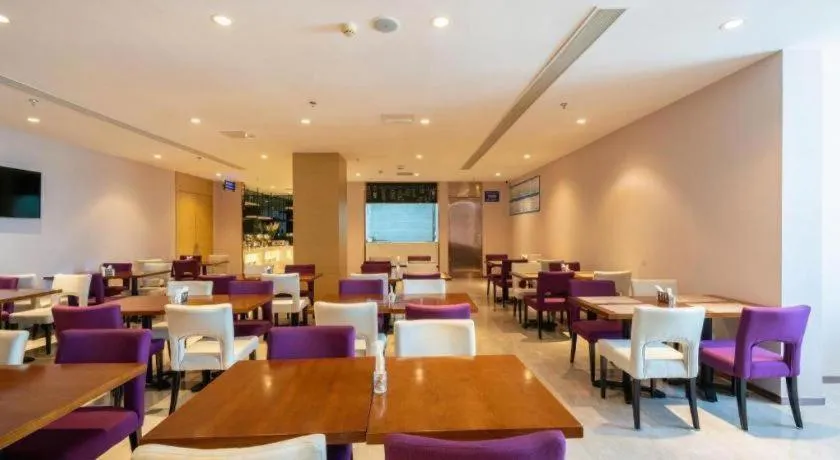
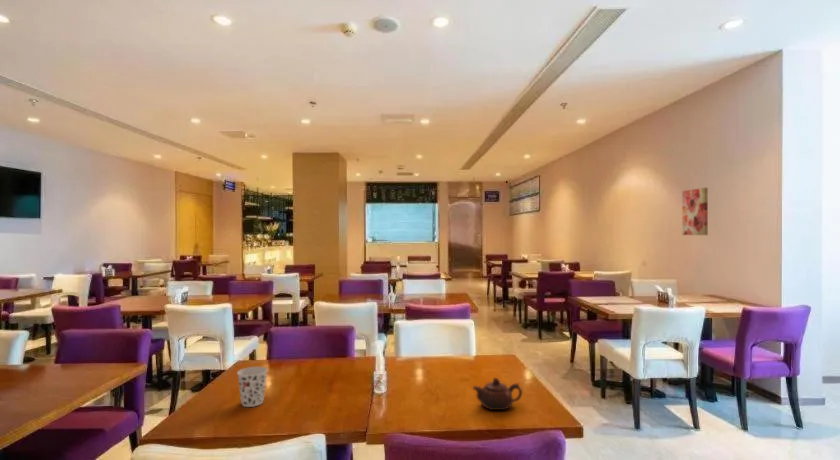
+ wall art [681,187,709,236]
+ cup [236,366,269,408]
+ teapot [472,377,523,411]
